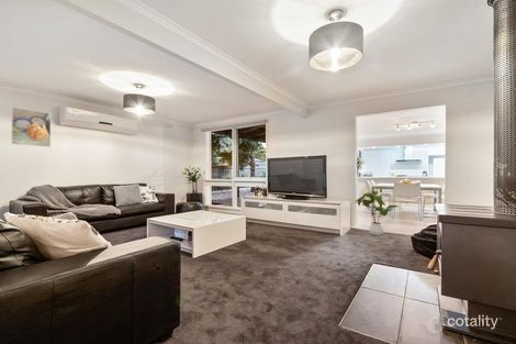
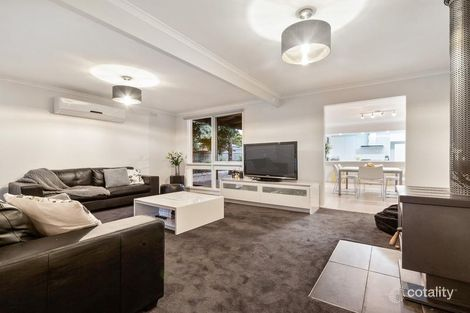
- house plant [355,190,403,236]
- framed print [10,106,52,148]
